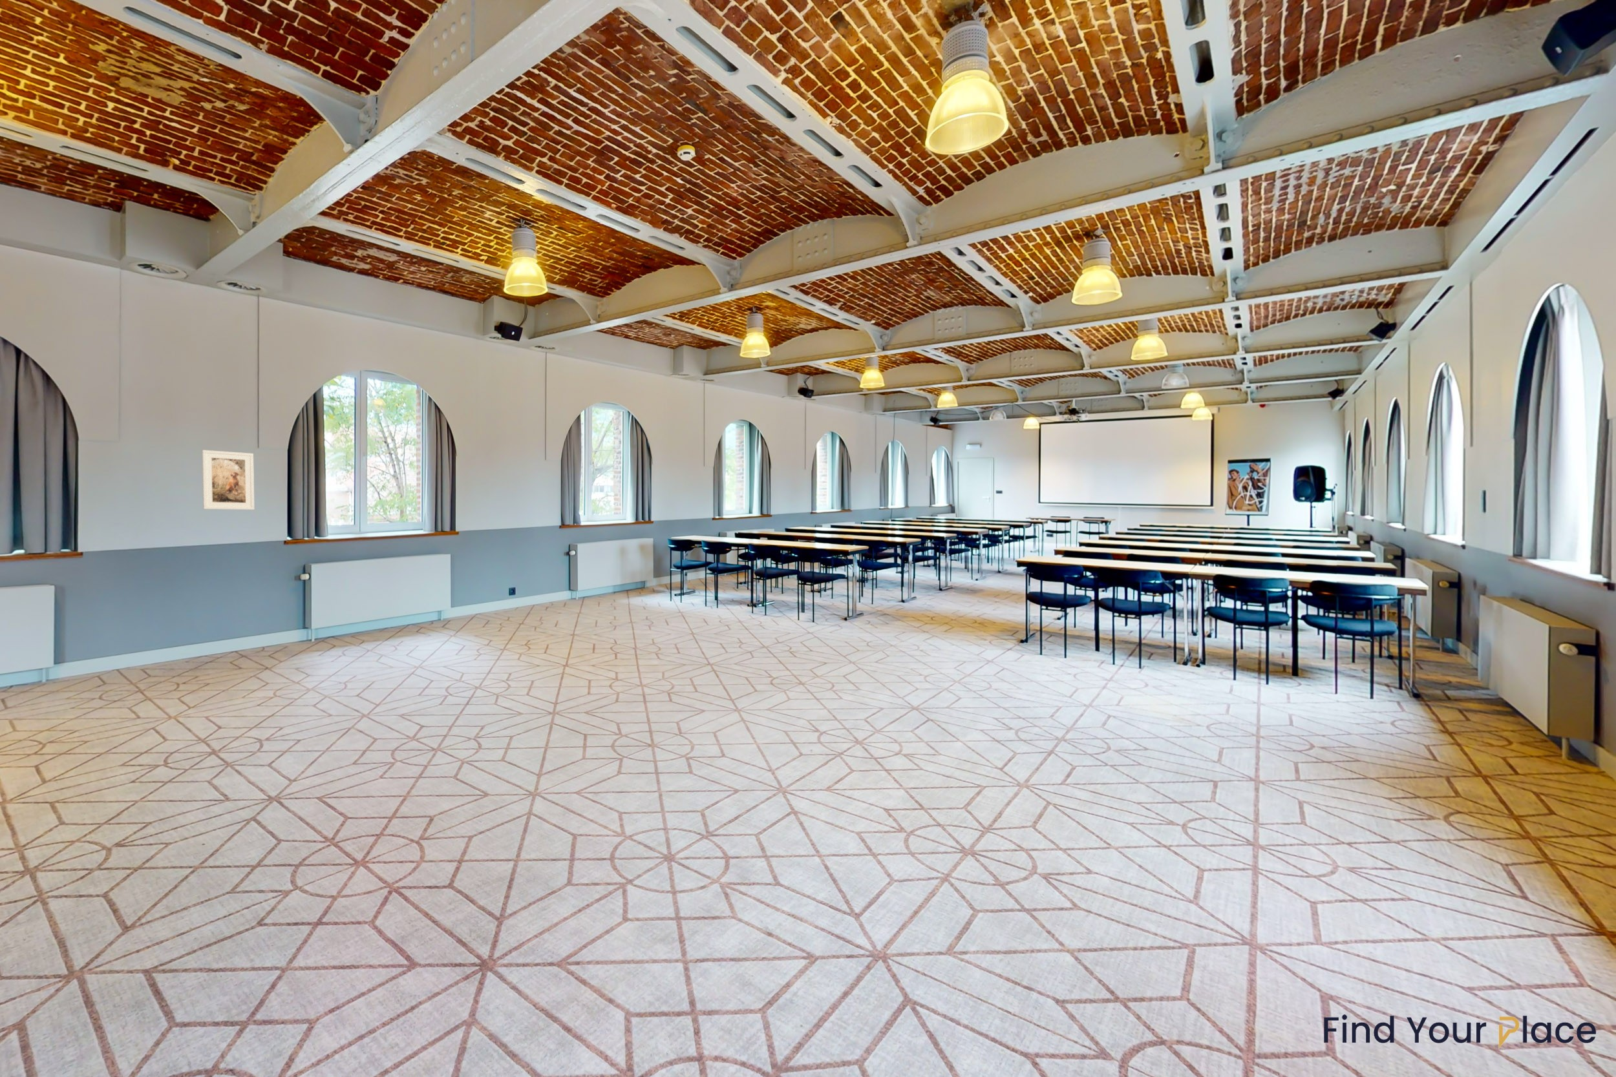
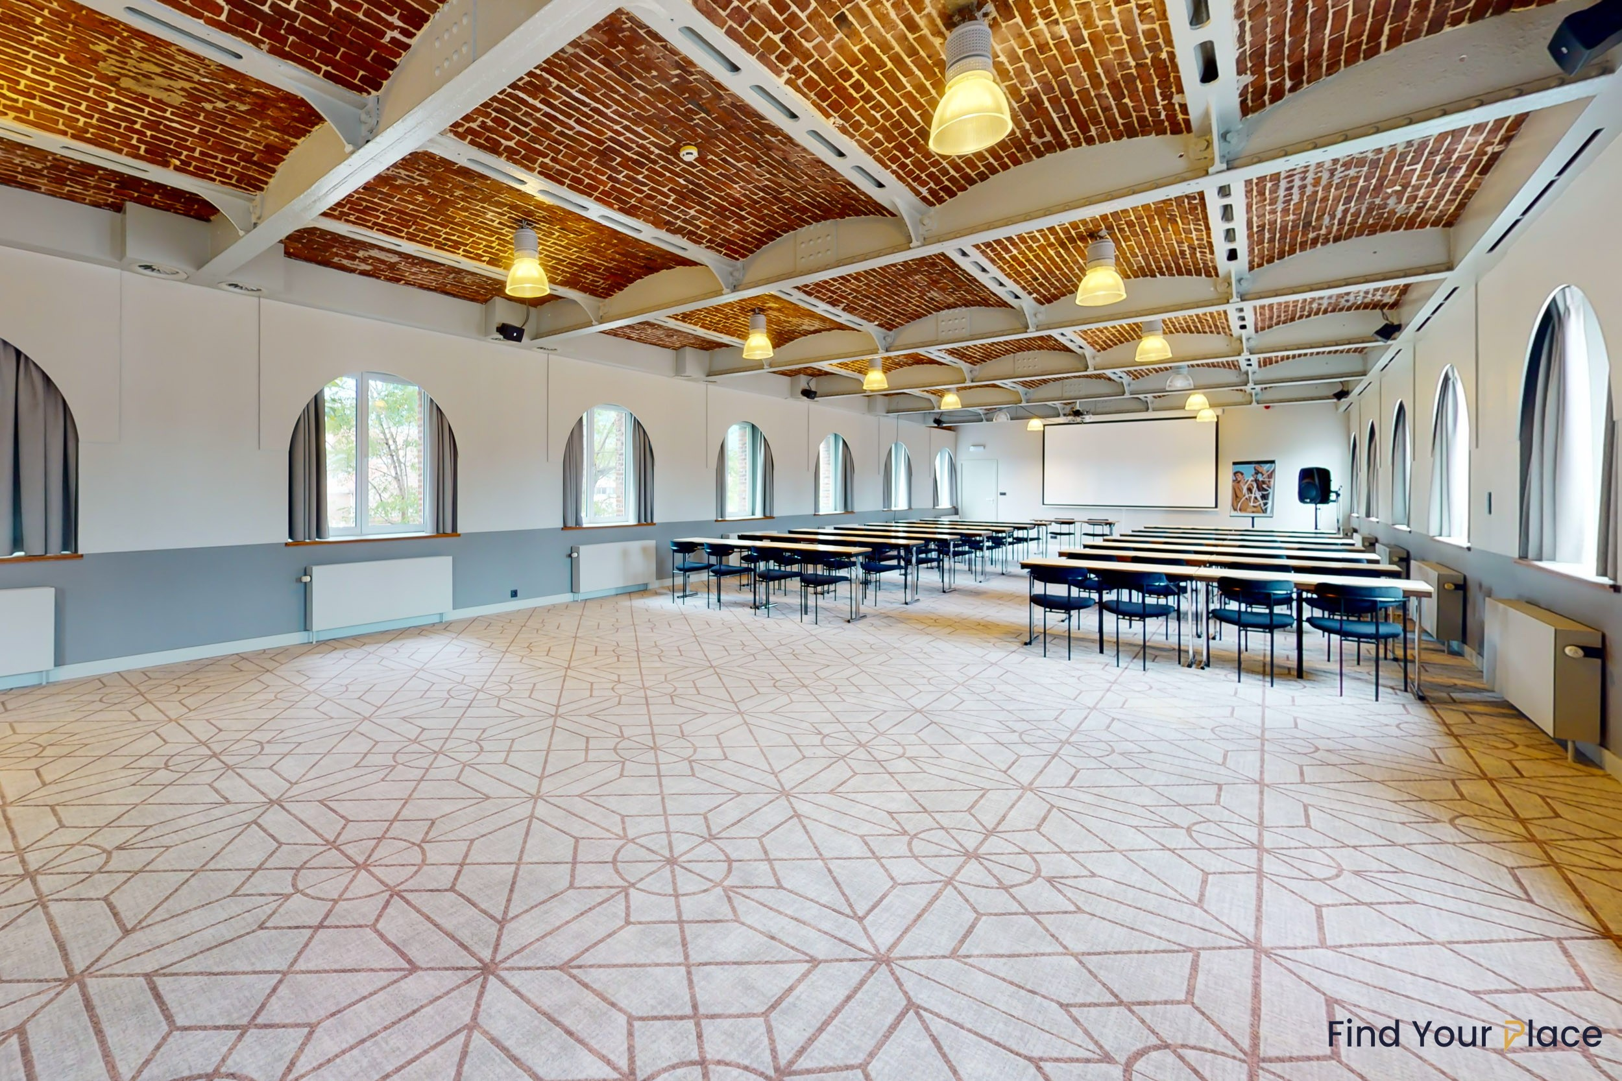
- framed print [201,450,255,511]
